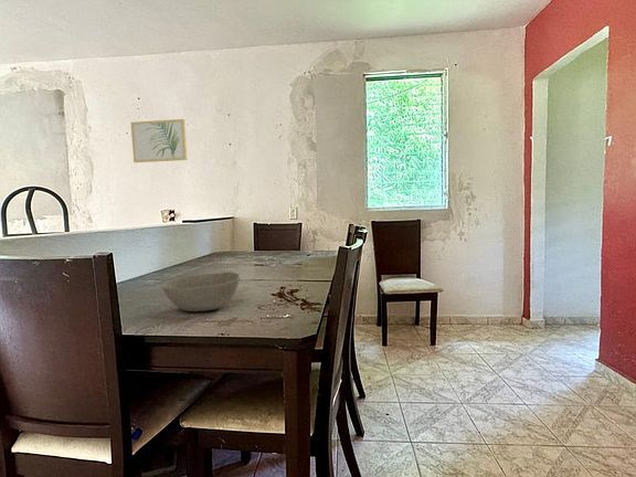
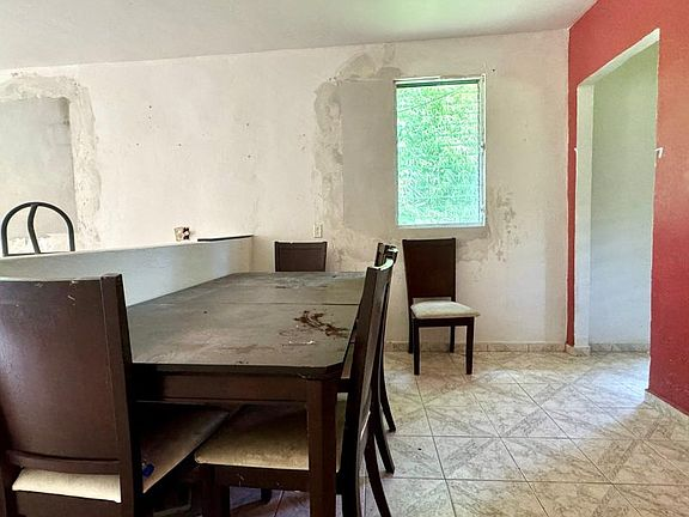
- bowl [160,271,241,312]
- wall art [130,118,189,163]
